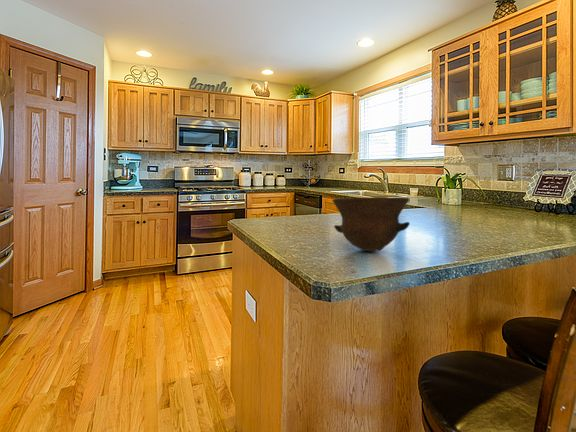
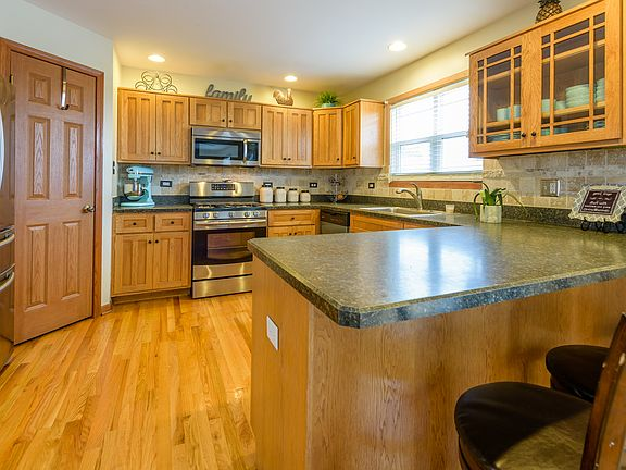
- bowl [331,196,411,252]
